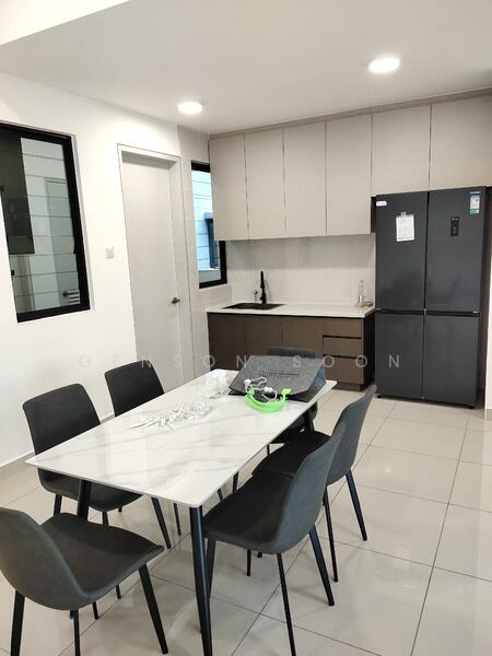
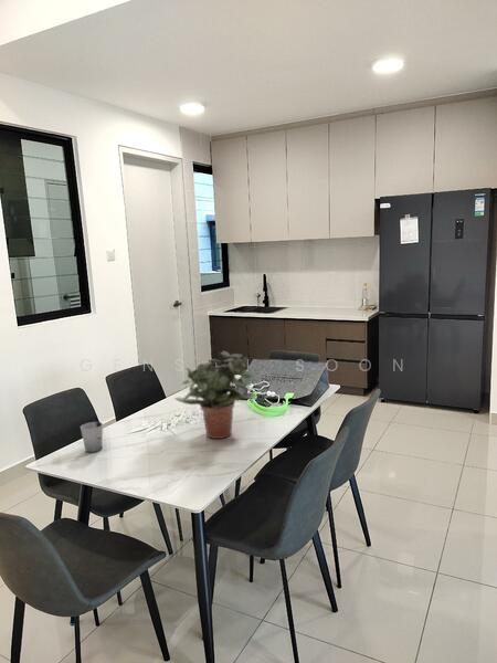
+ potted plant [173,350,257,440]
+ cup [80,421,104,453]
